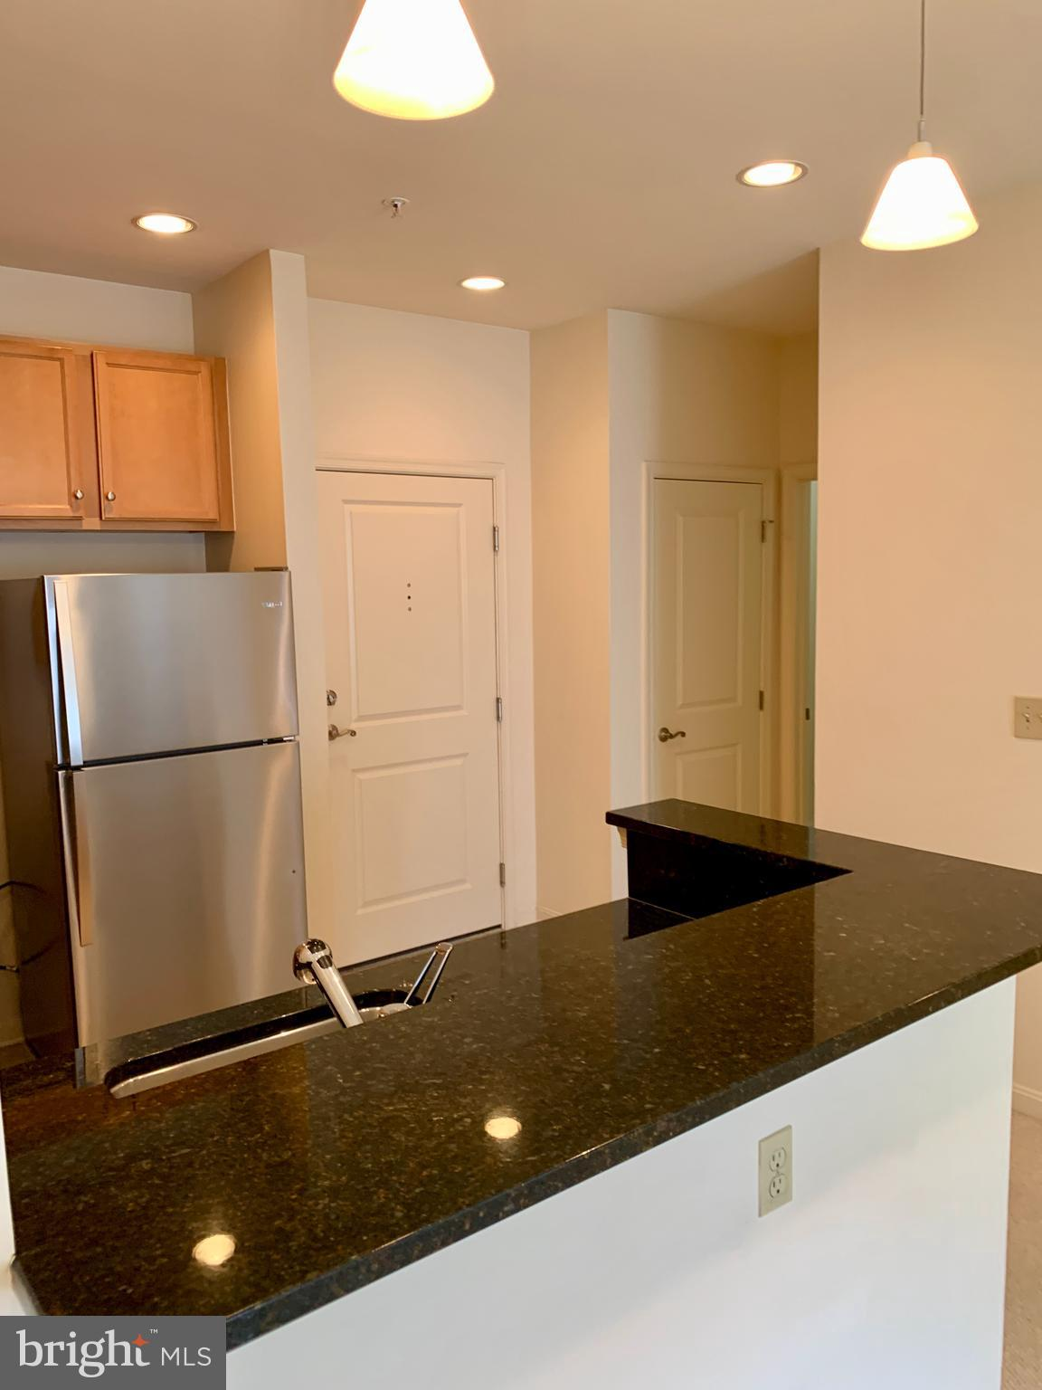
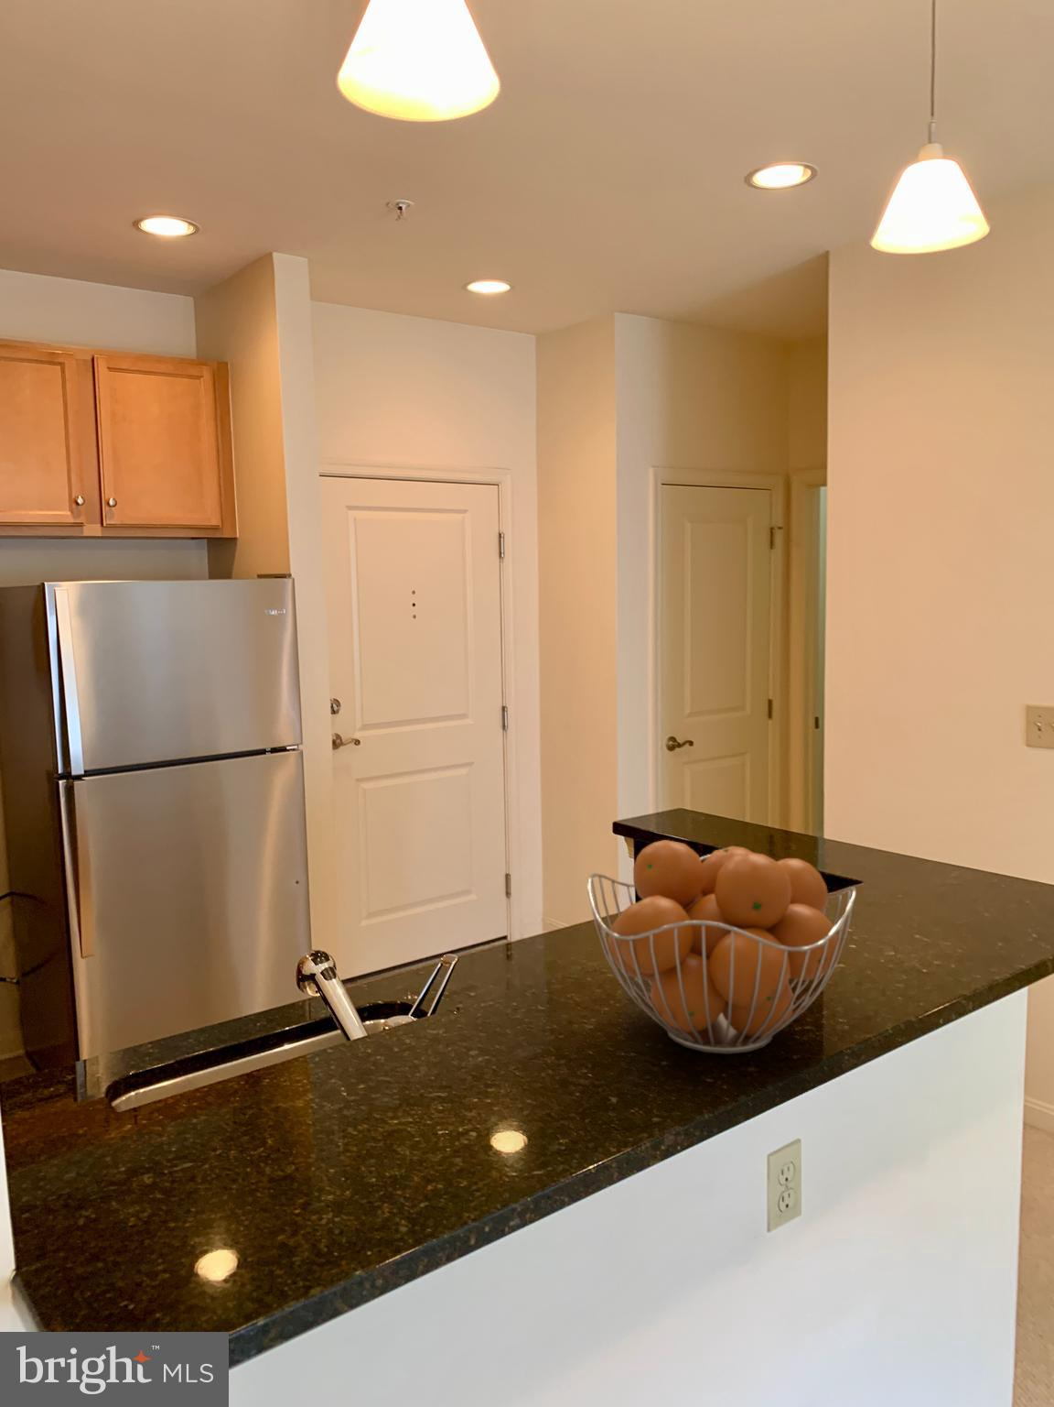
+ fruit basket [587,839,857,1056]
